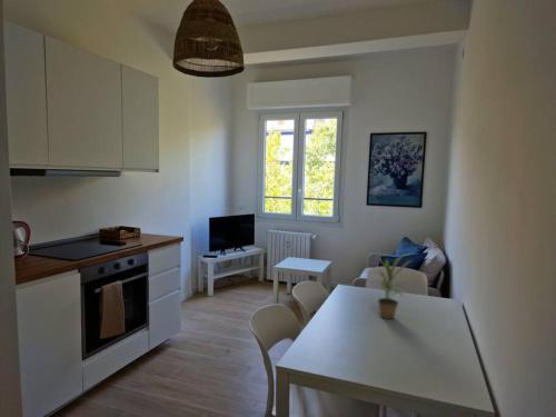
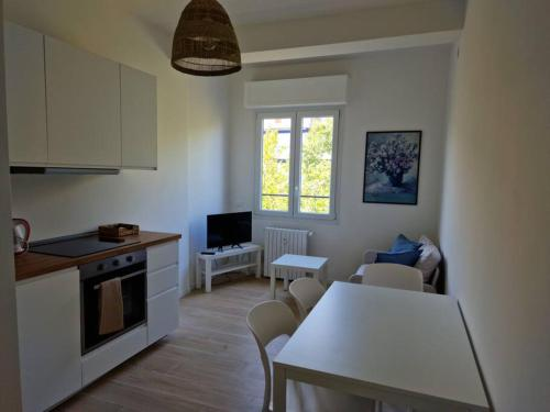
- potted plant [365,248,414,320]
